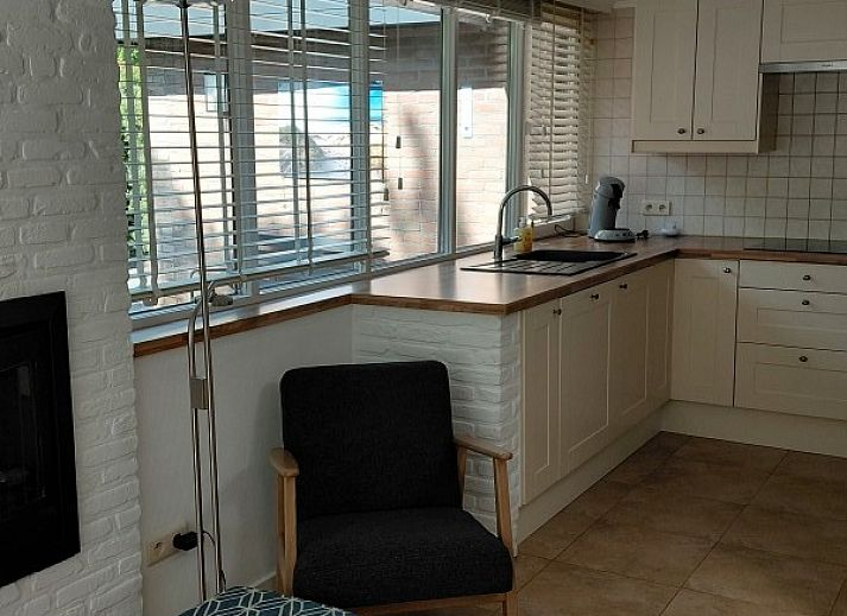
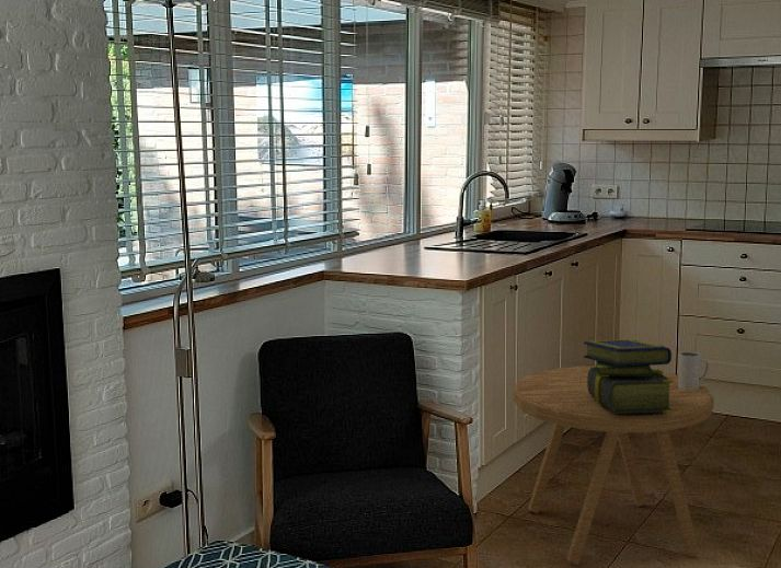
+ mug [678,351,711,391]
+ side table [513,366,715,567]
+ stack of books [583,338,674,414]
